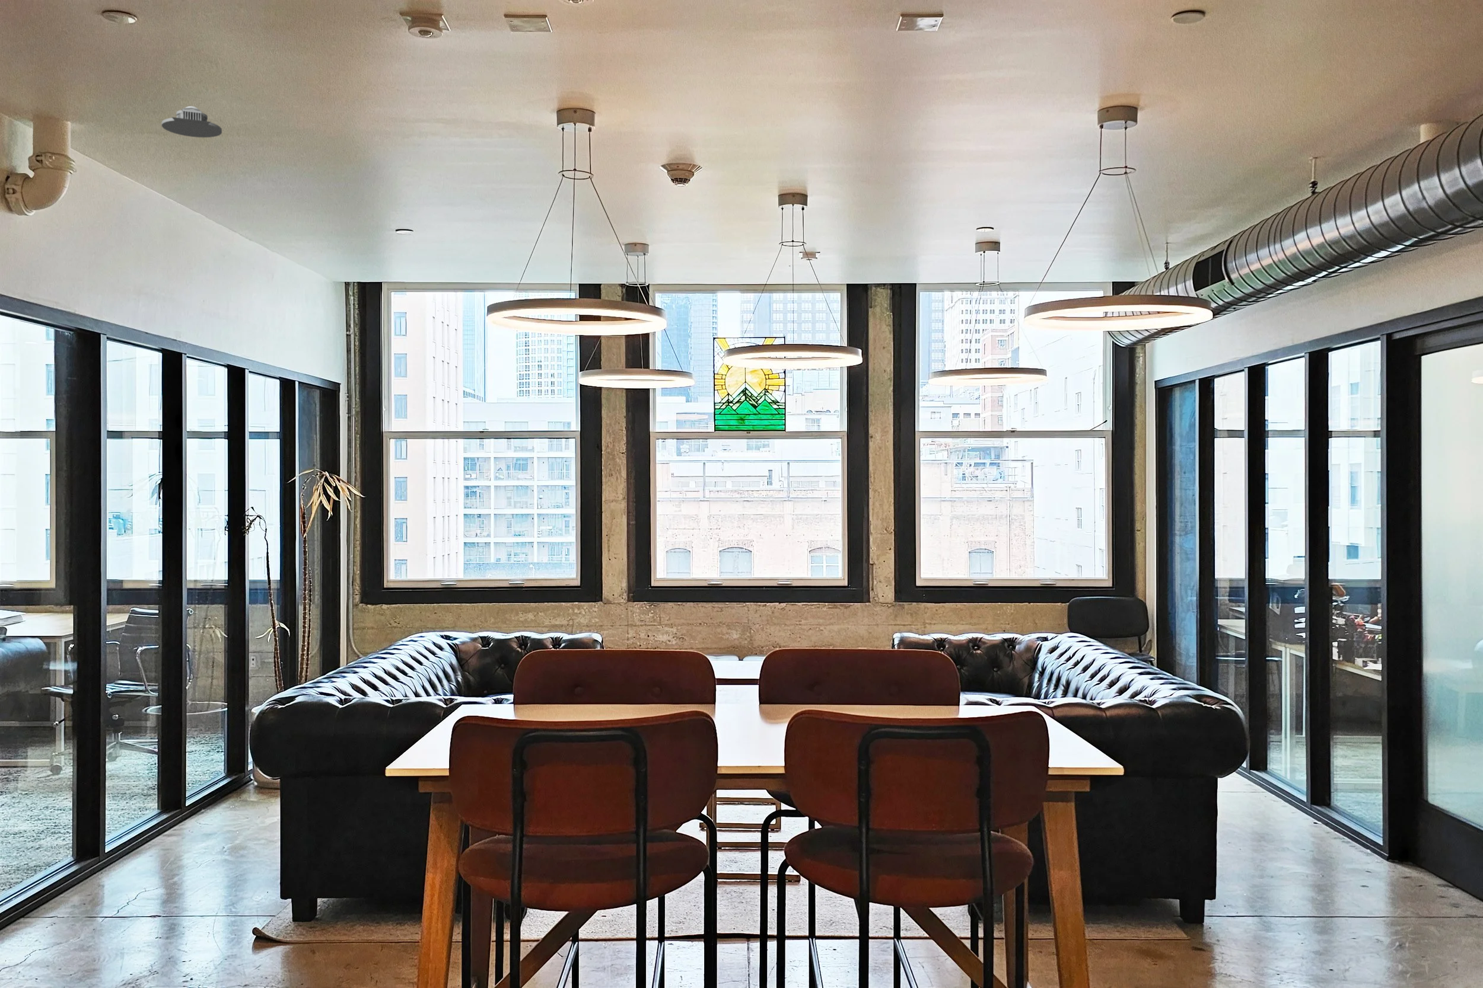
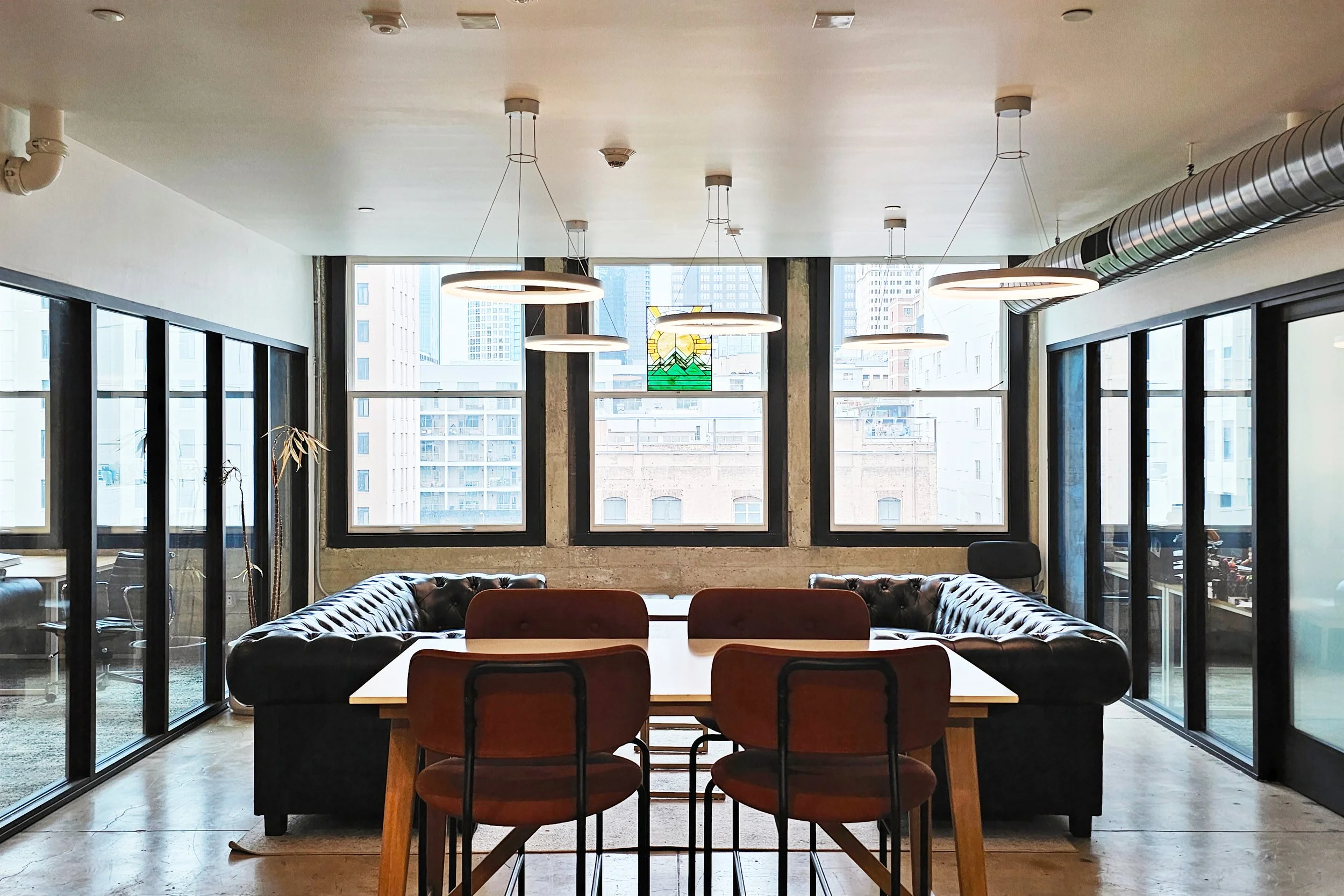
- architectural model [161,106,223,138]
